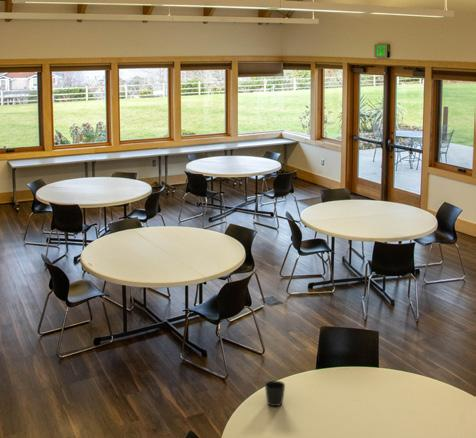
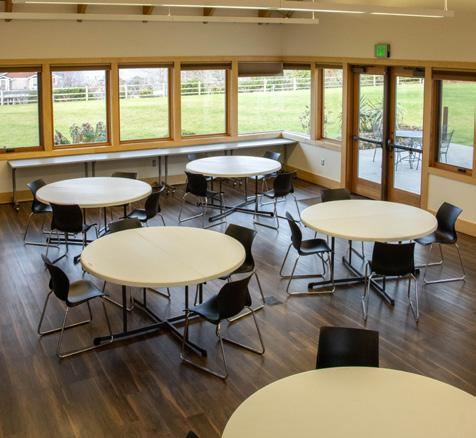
- cup [264,380,286,407]
